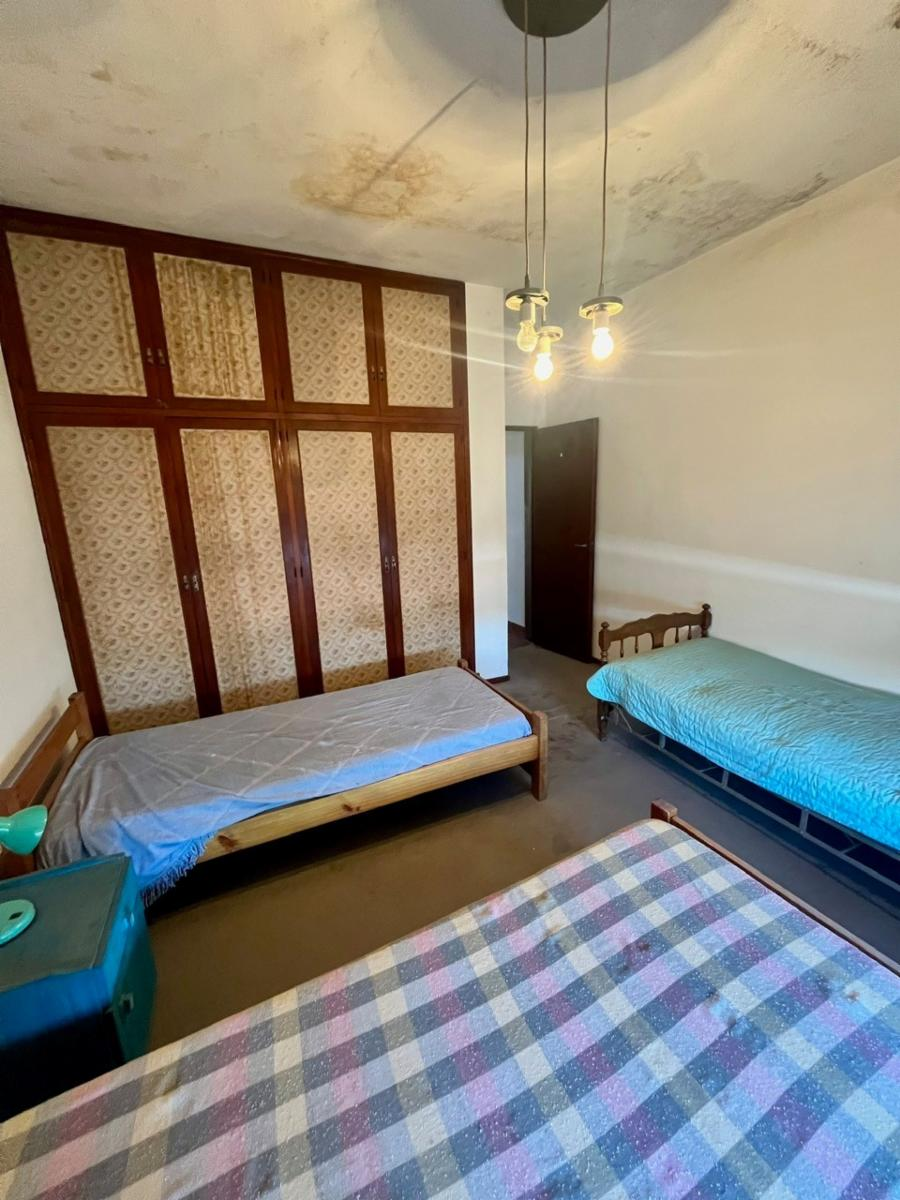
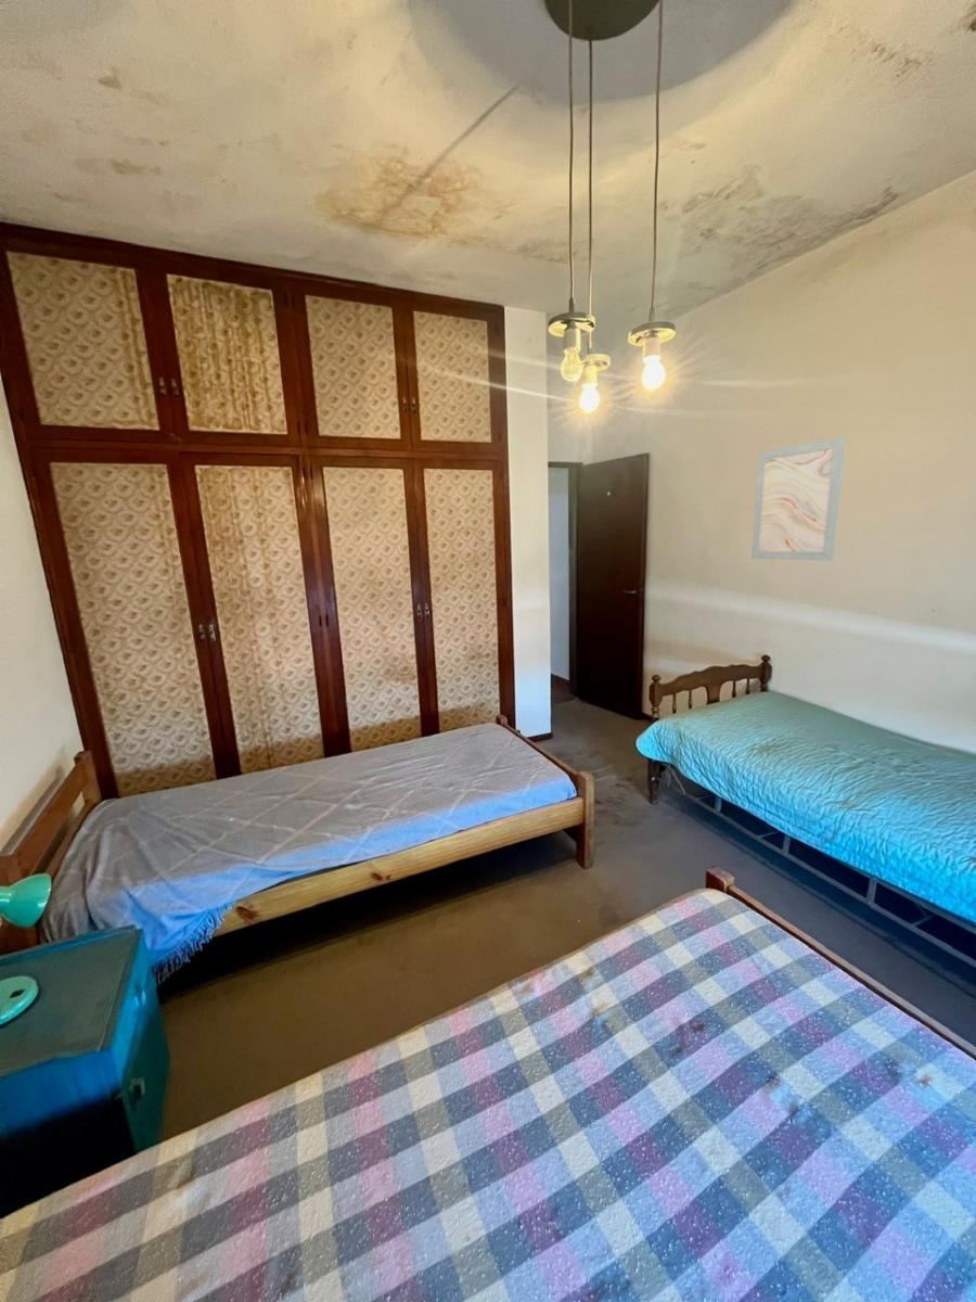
+ wall art [750,436,847,562]
